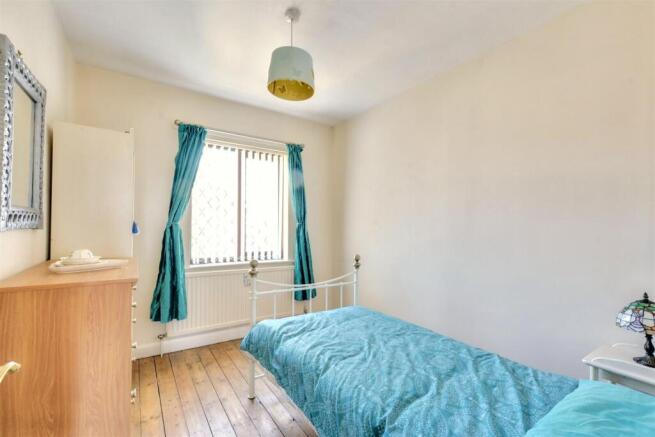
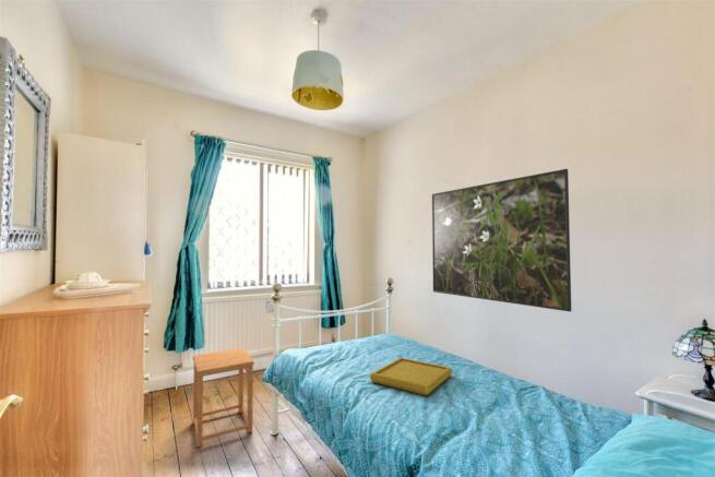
+ serving tray [369,357,454,396]
+ side table [192,347,255,449]
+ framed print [431,168,572,312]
